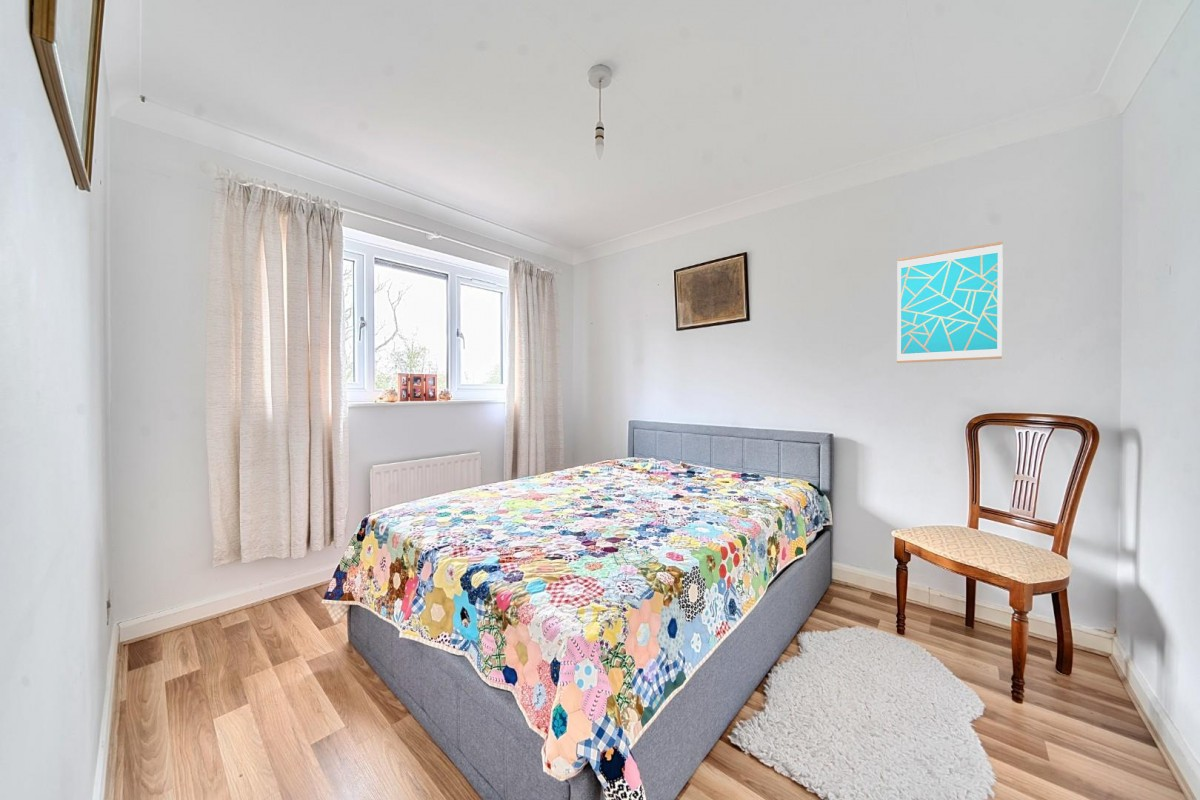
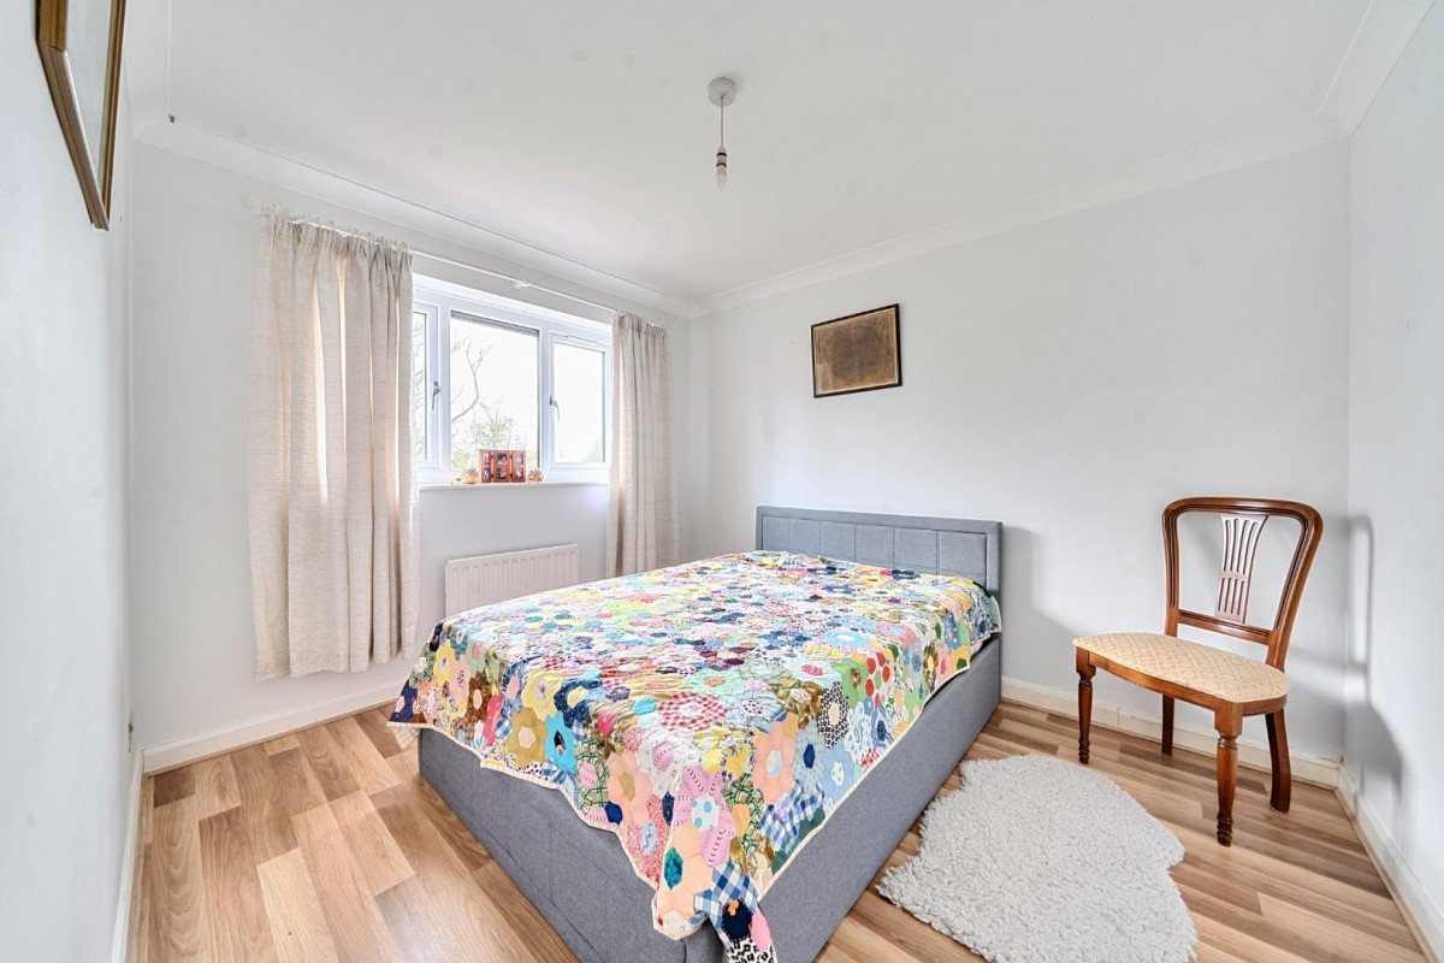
- wall art [896,240,1004,364]
